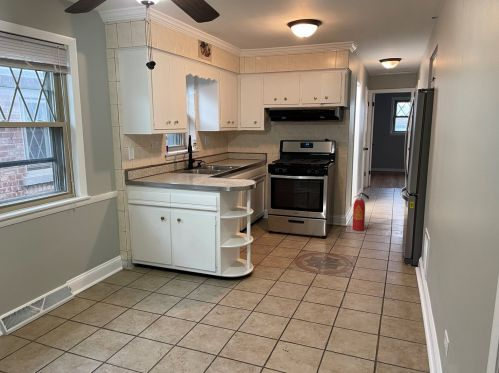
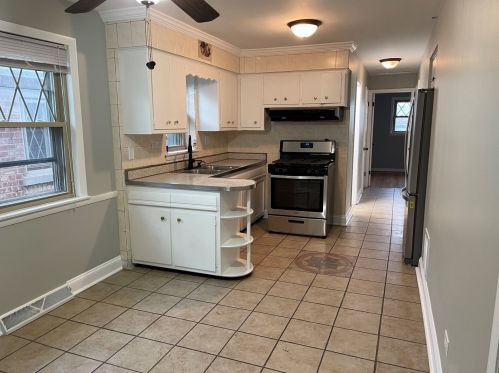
- fire extinguisher [351,192,370,232]
